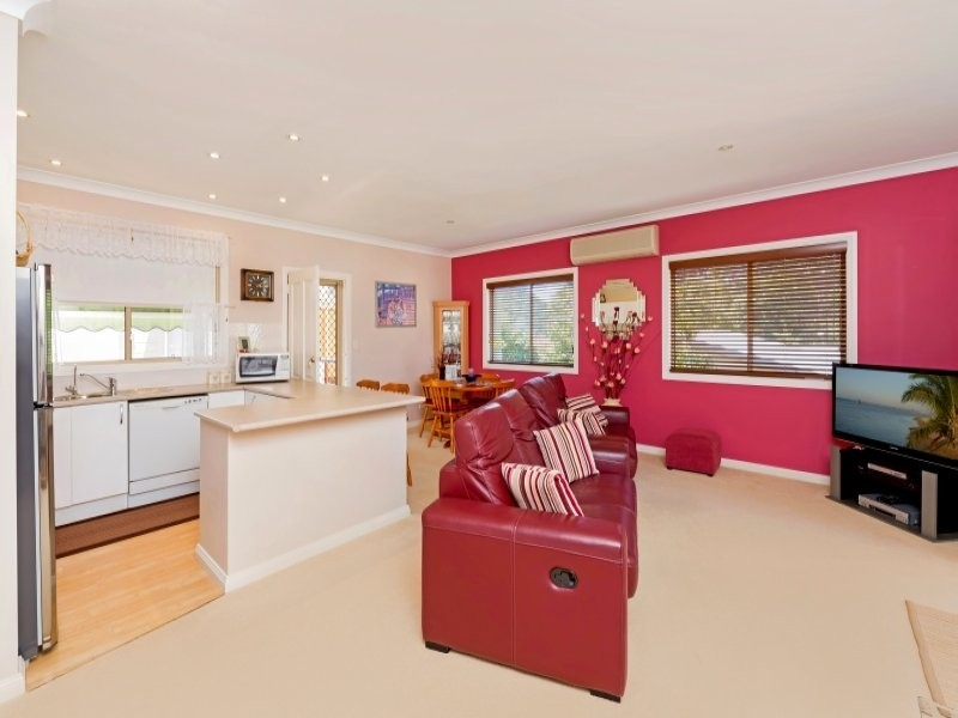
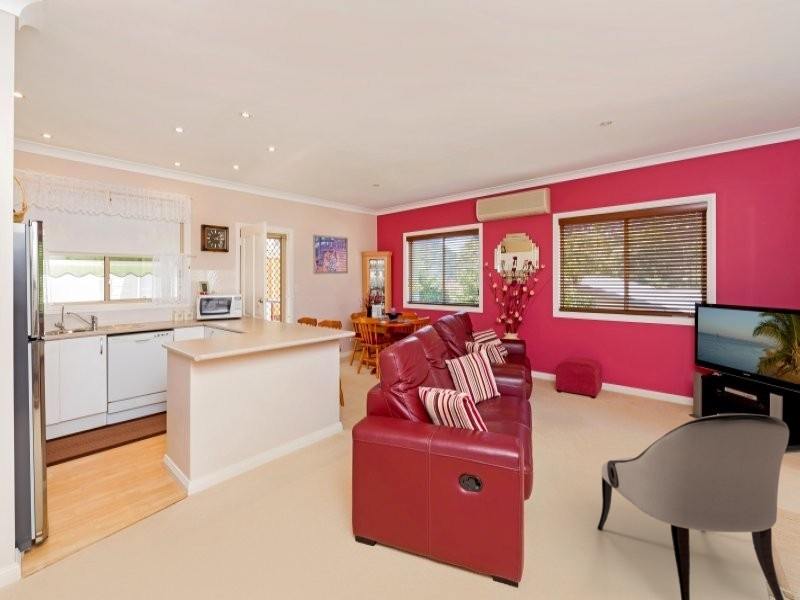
+ armchair [596,413,790,600]
